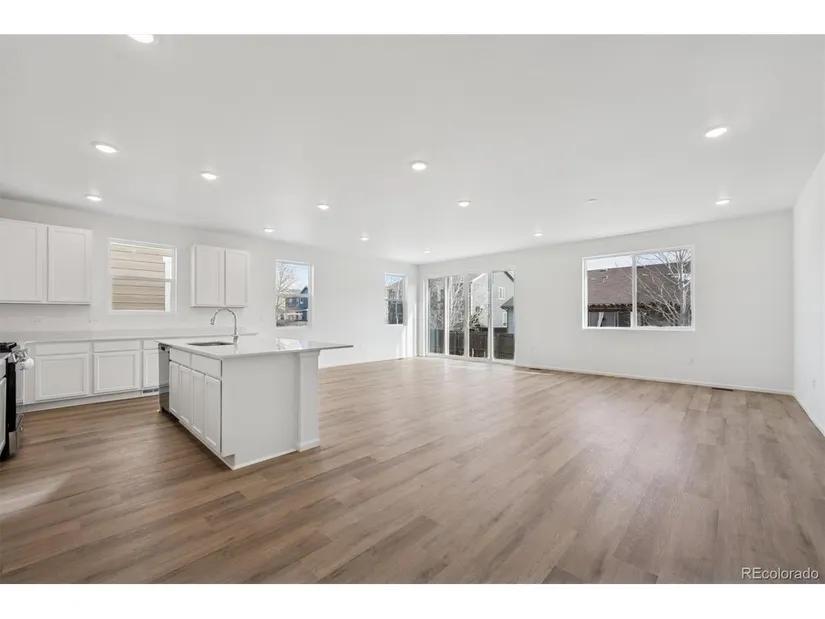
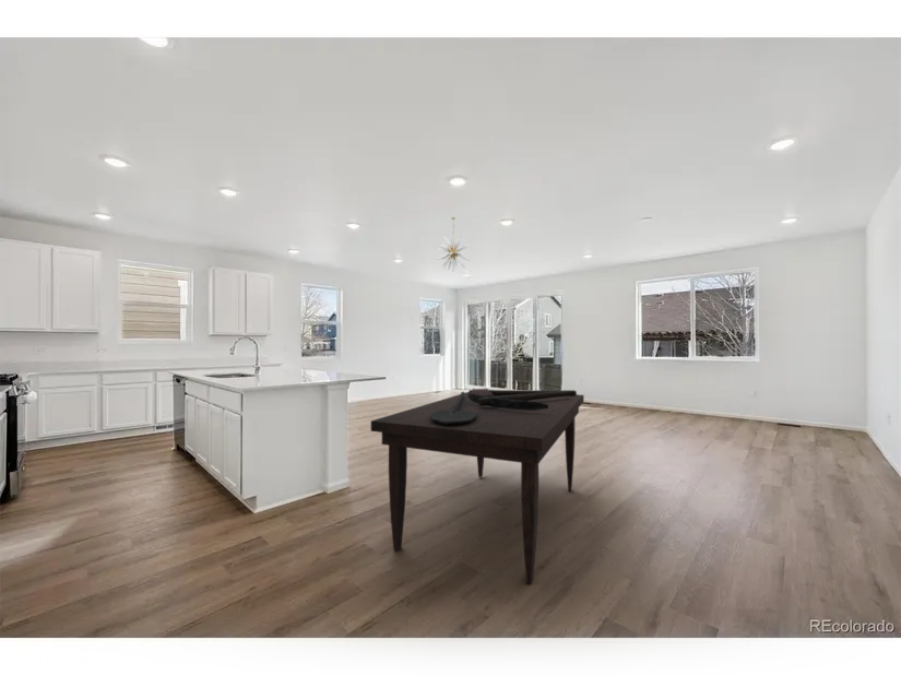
+ chandelier [436,216,471,272]
+ dining table [370,388,585,586]
